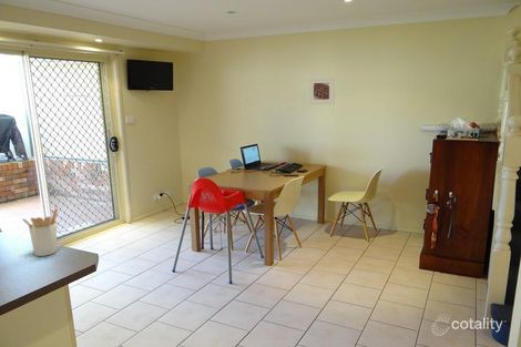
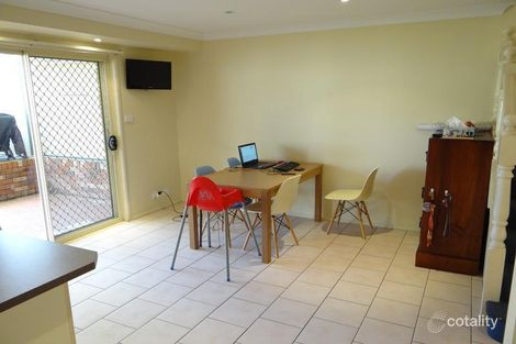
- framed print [308,76,336,105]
- utensil holder [22,207,59,257]
